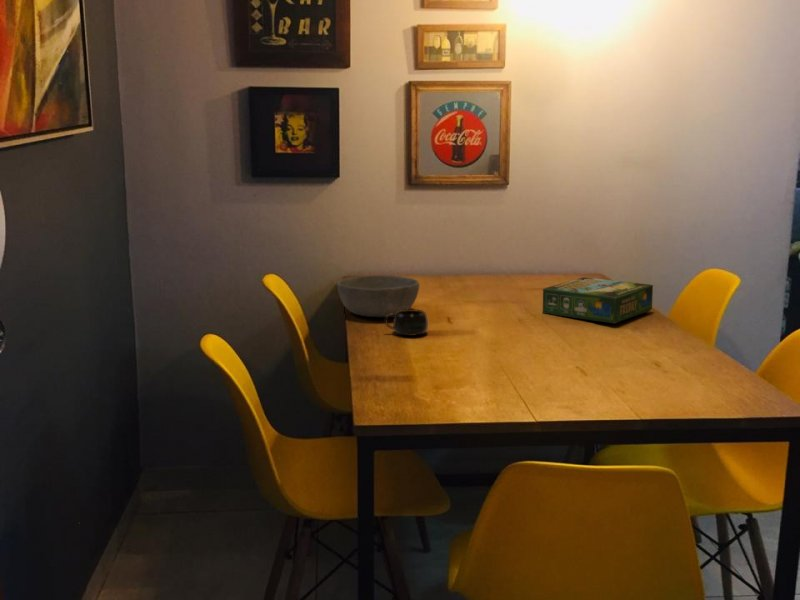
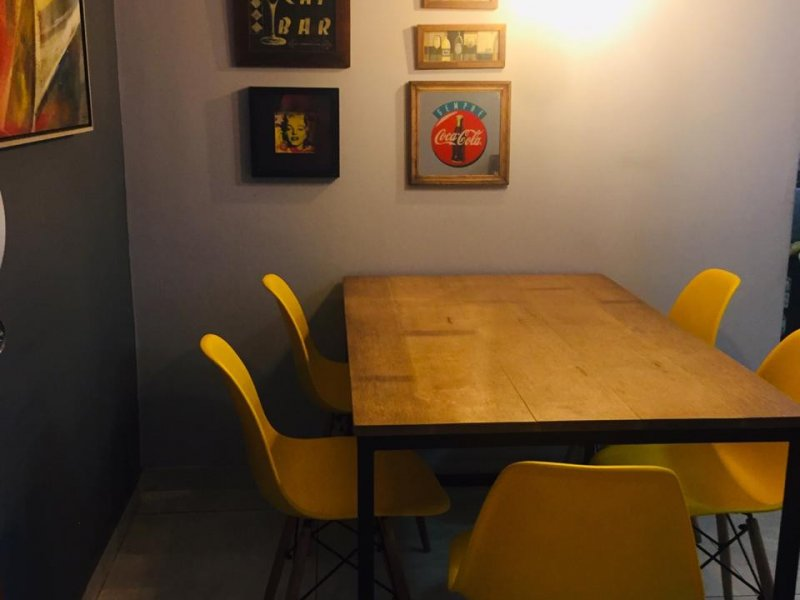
- board game [541,276,654,324]
- mug [384,308,429,337]
- bowl [336,275,420,318]
